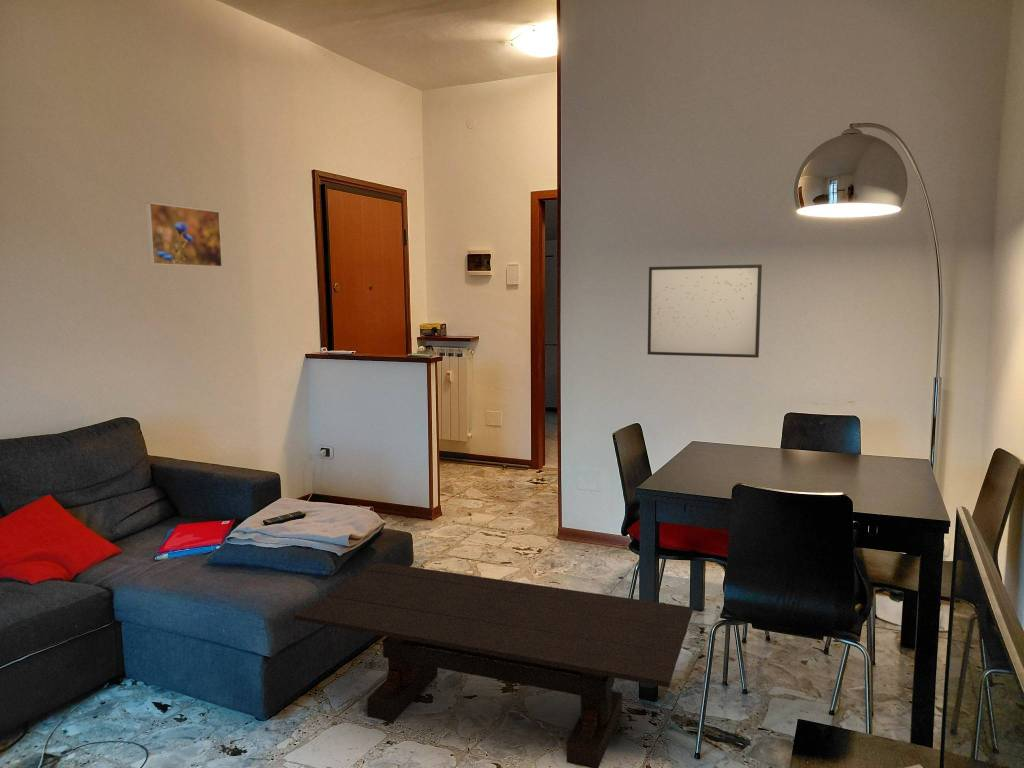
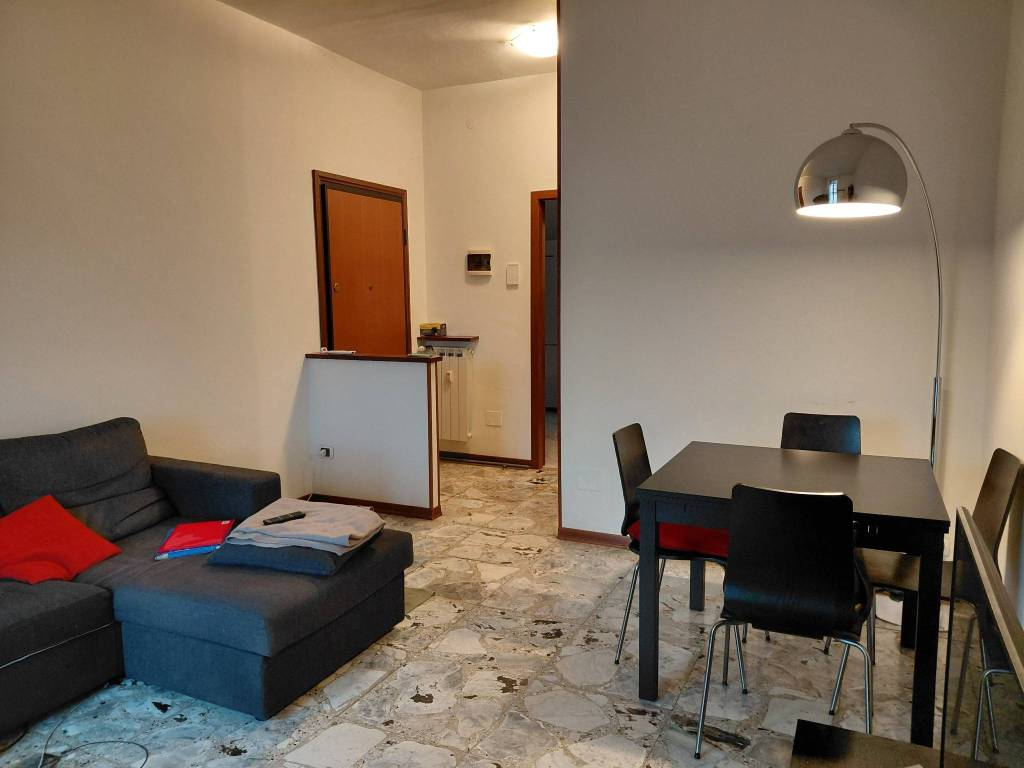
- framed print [647,263,763,359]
- coffee table [293,561,694,768]
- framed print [144,202,223,268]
